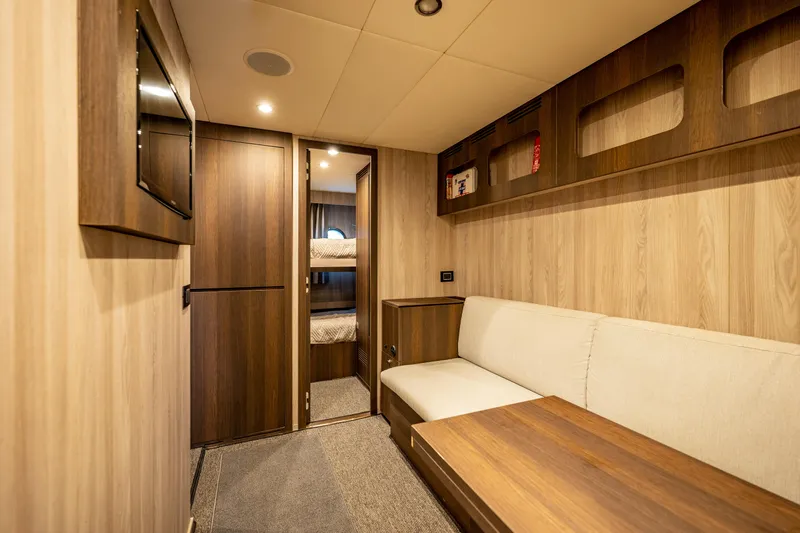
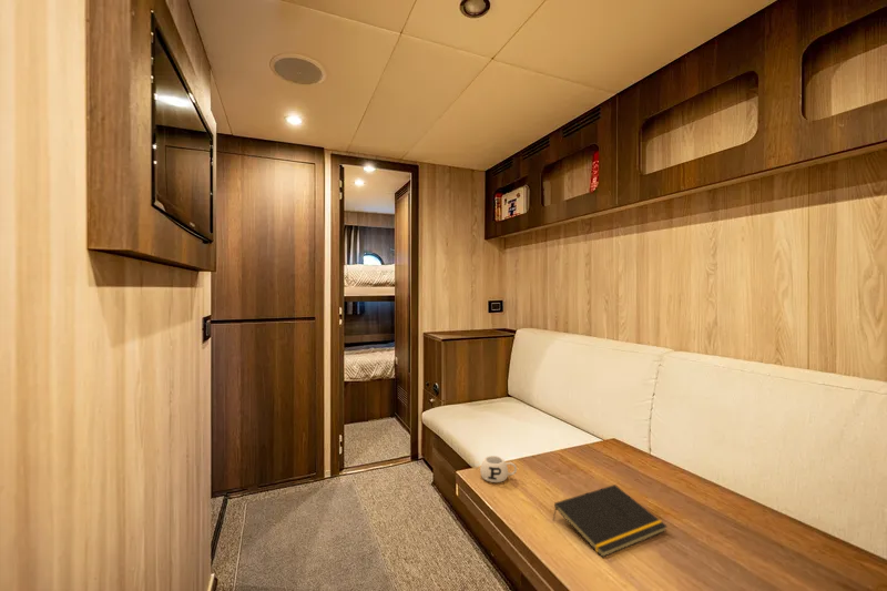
+ notepad [552,483,669,558]
+ mug [479,455,518,483]
